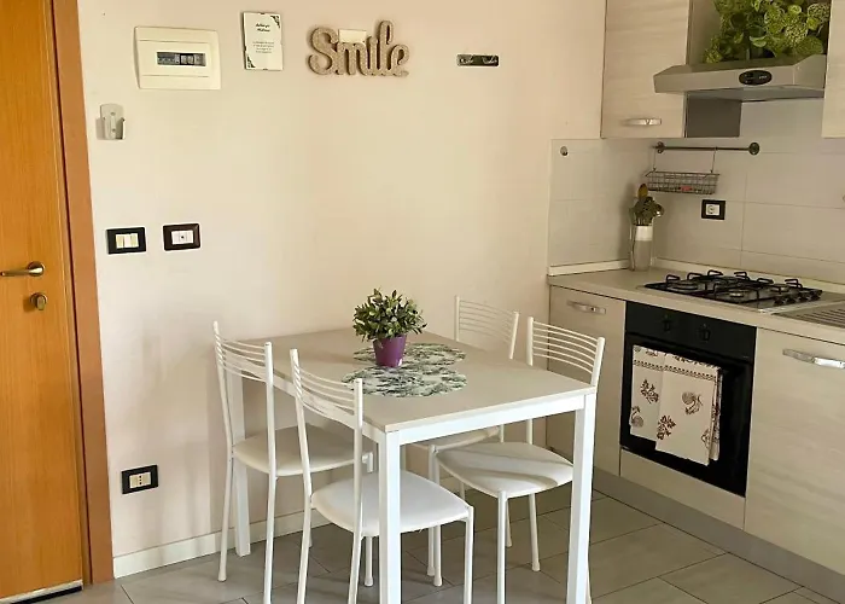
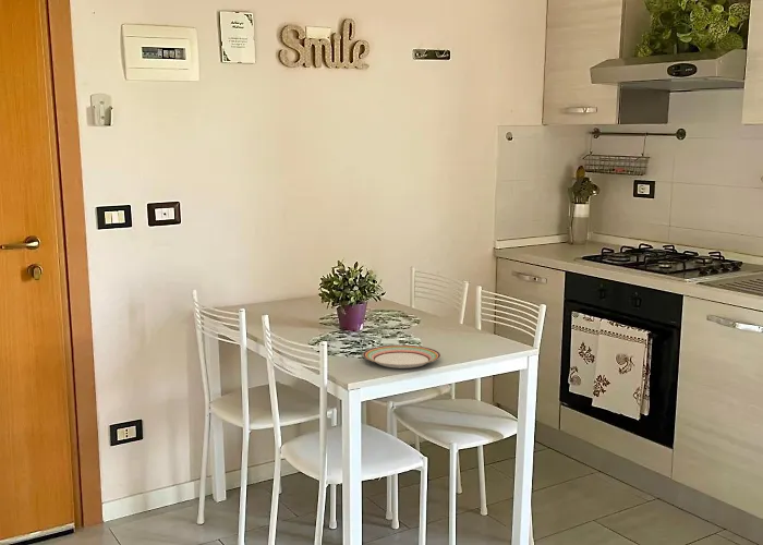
+ plate [362,344,441,370]
